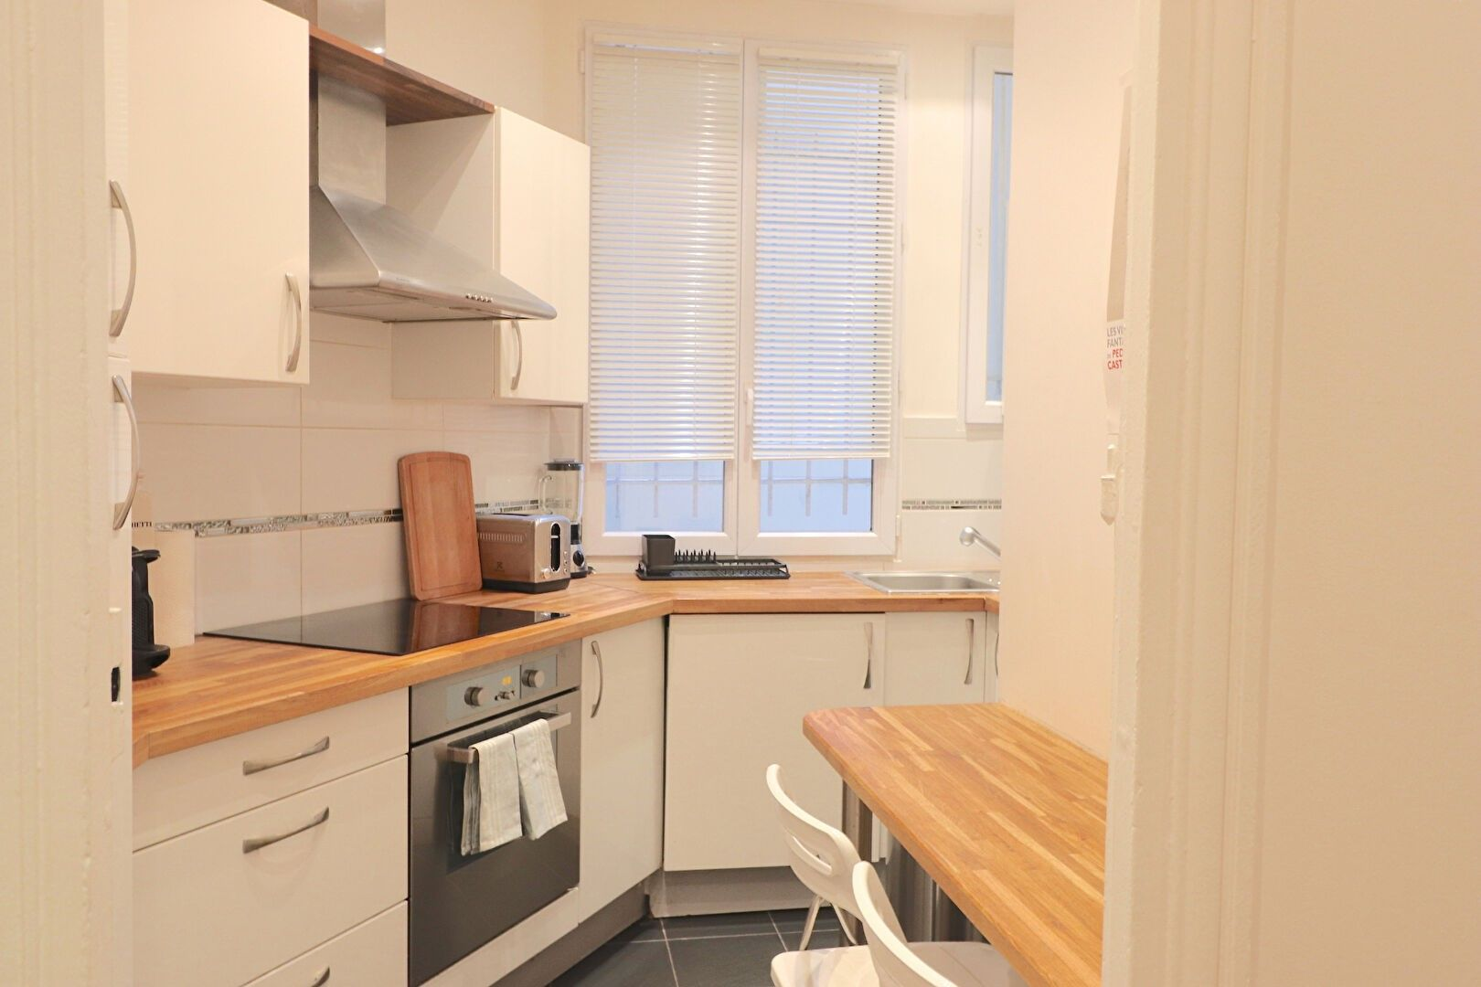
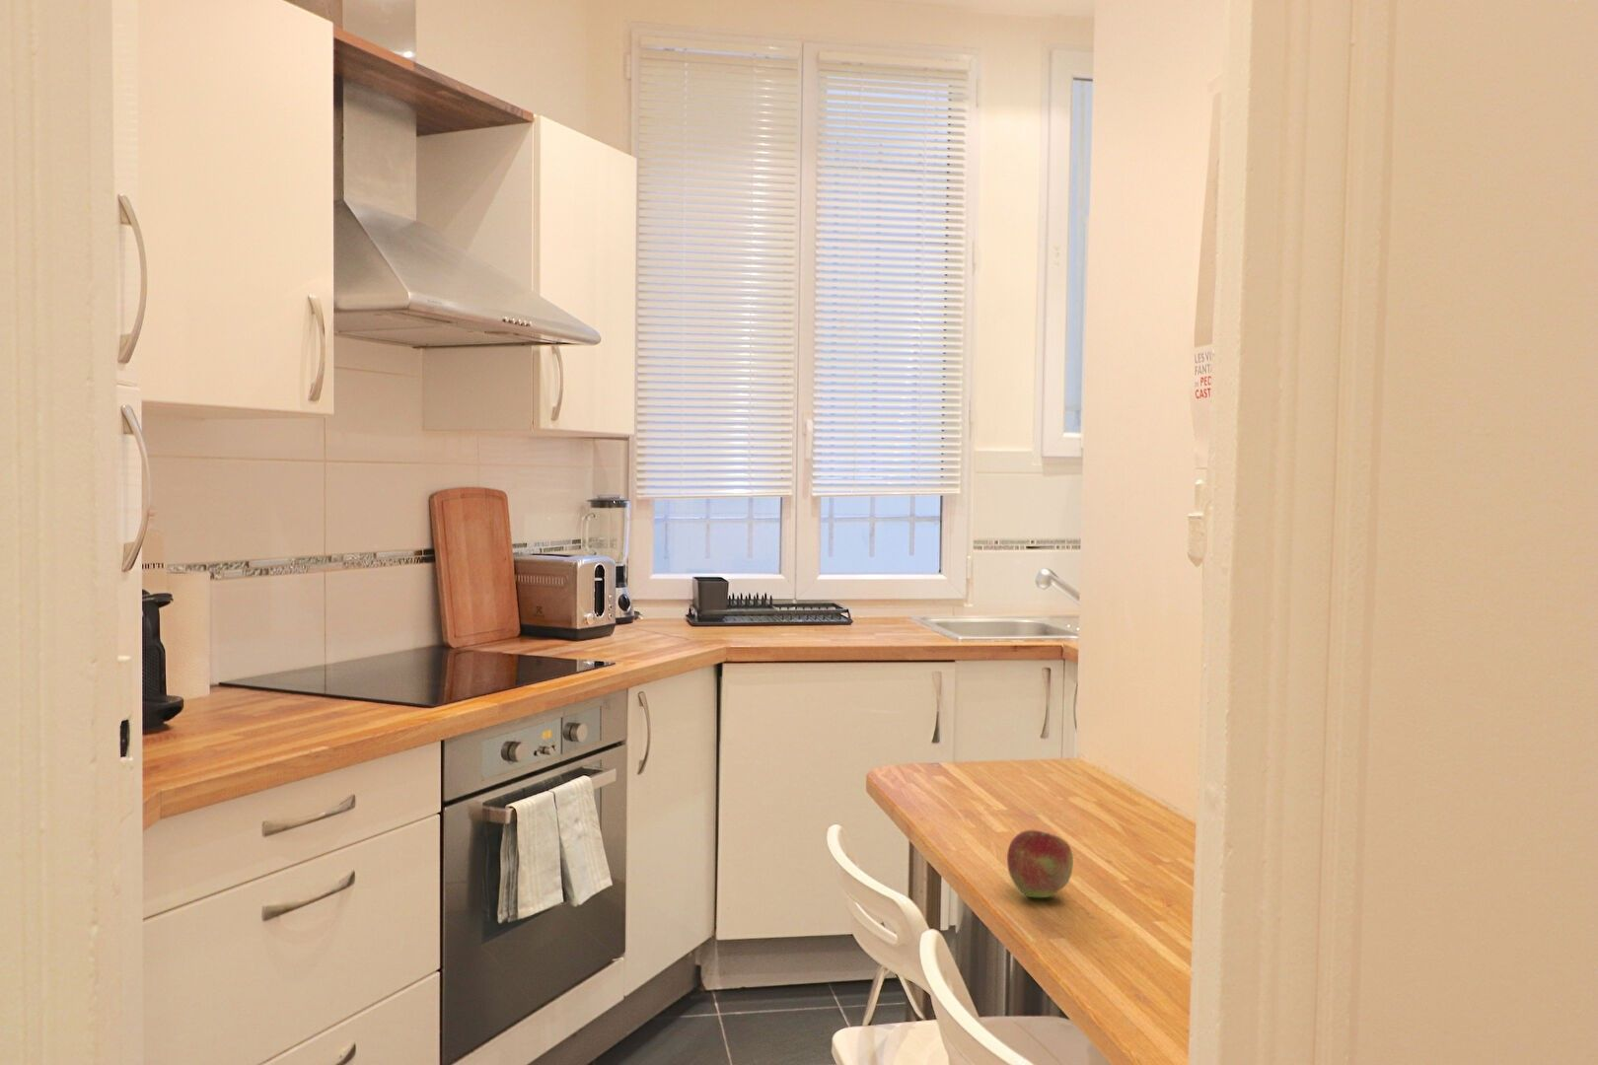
+ fruit [1006,830,1074,899]
